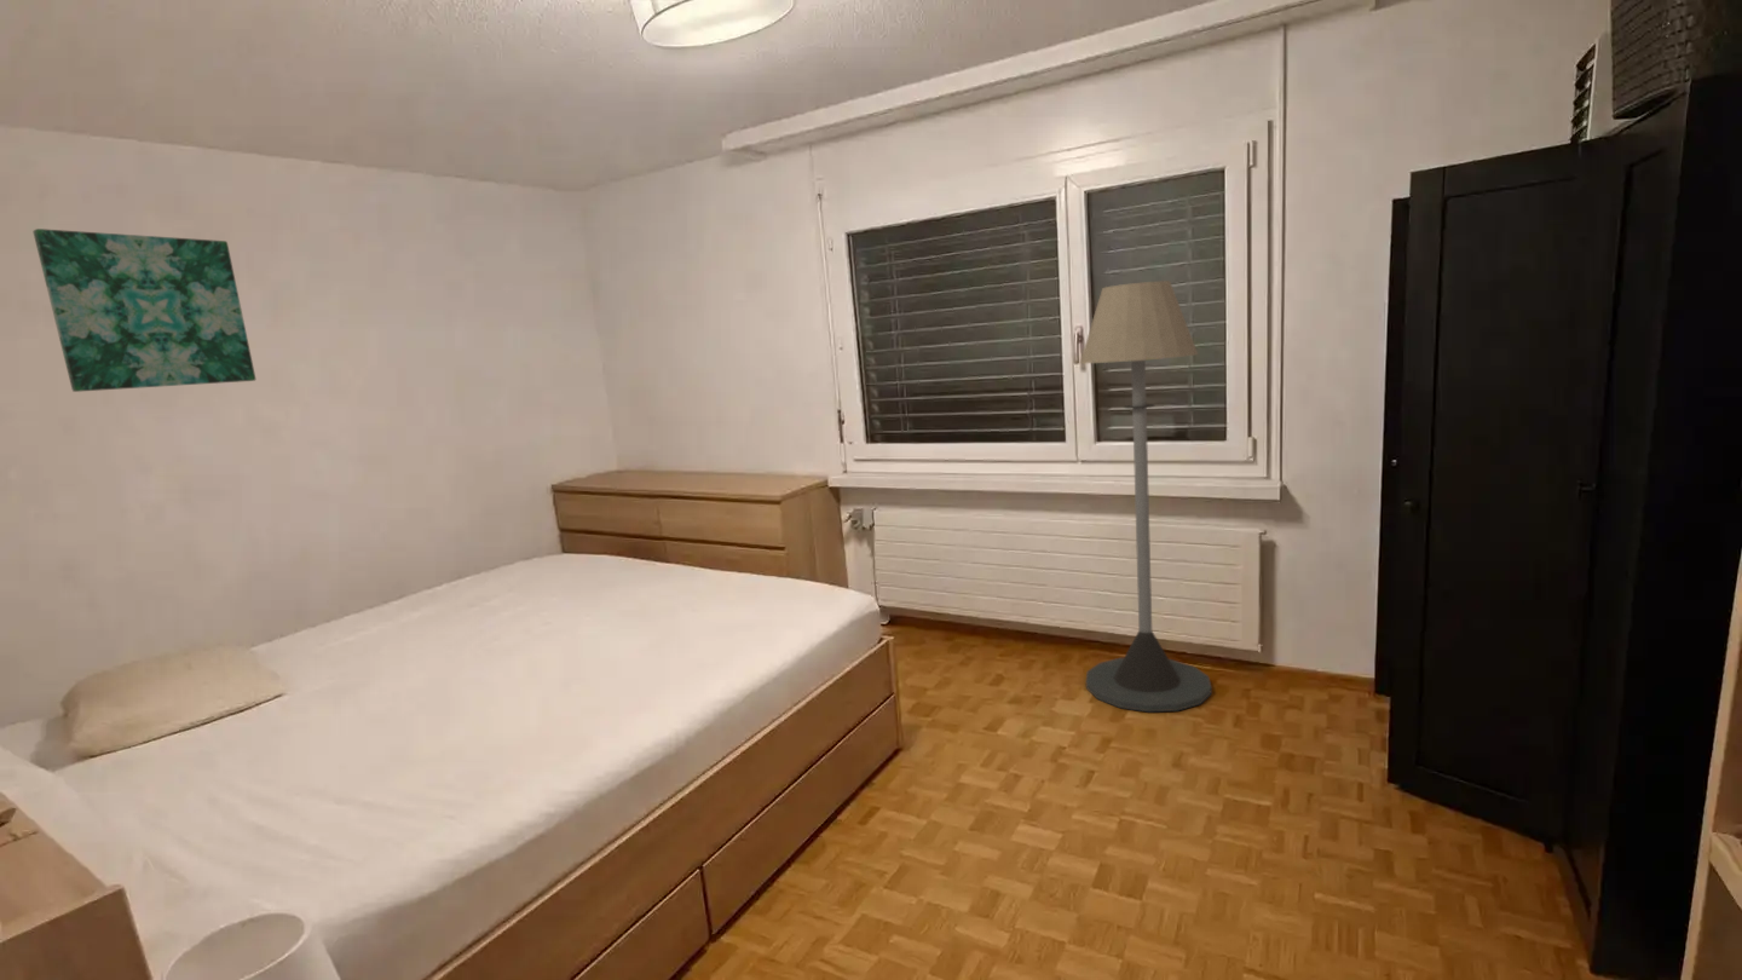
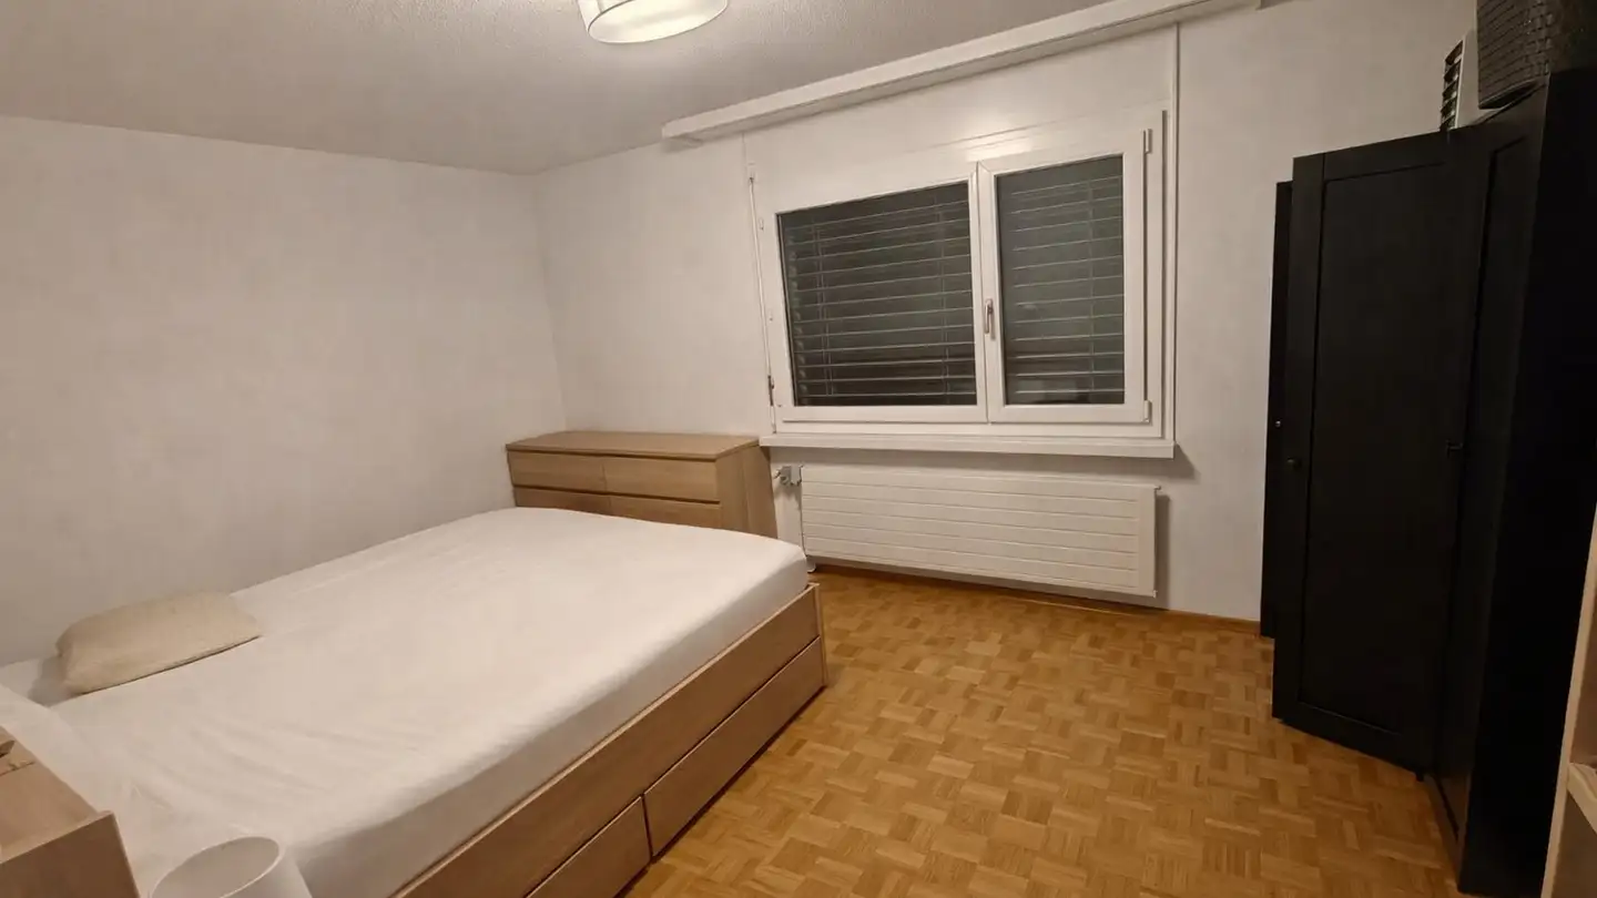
- floor lamp [1079,279,1212,713]
- wall art [33,227,256,393]
